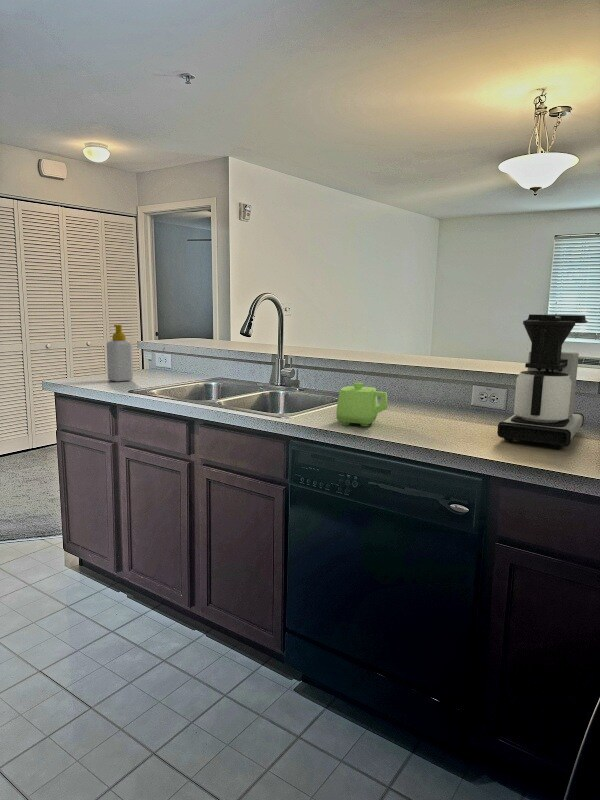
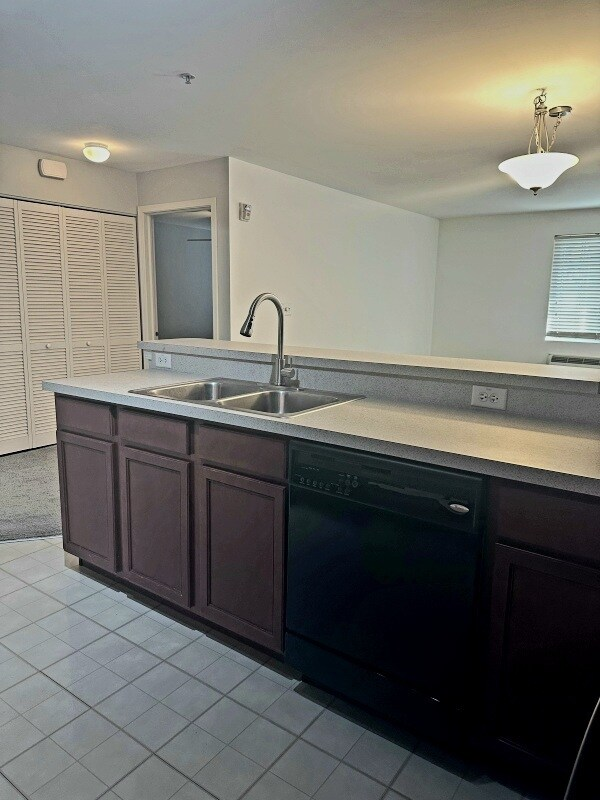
- teapot [335,382,389,428]
- soap bottle [106,324,134,382]
- coffee maker [496,313,589,449]
